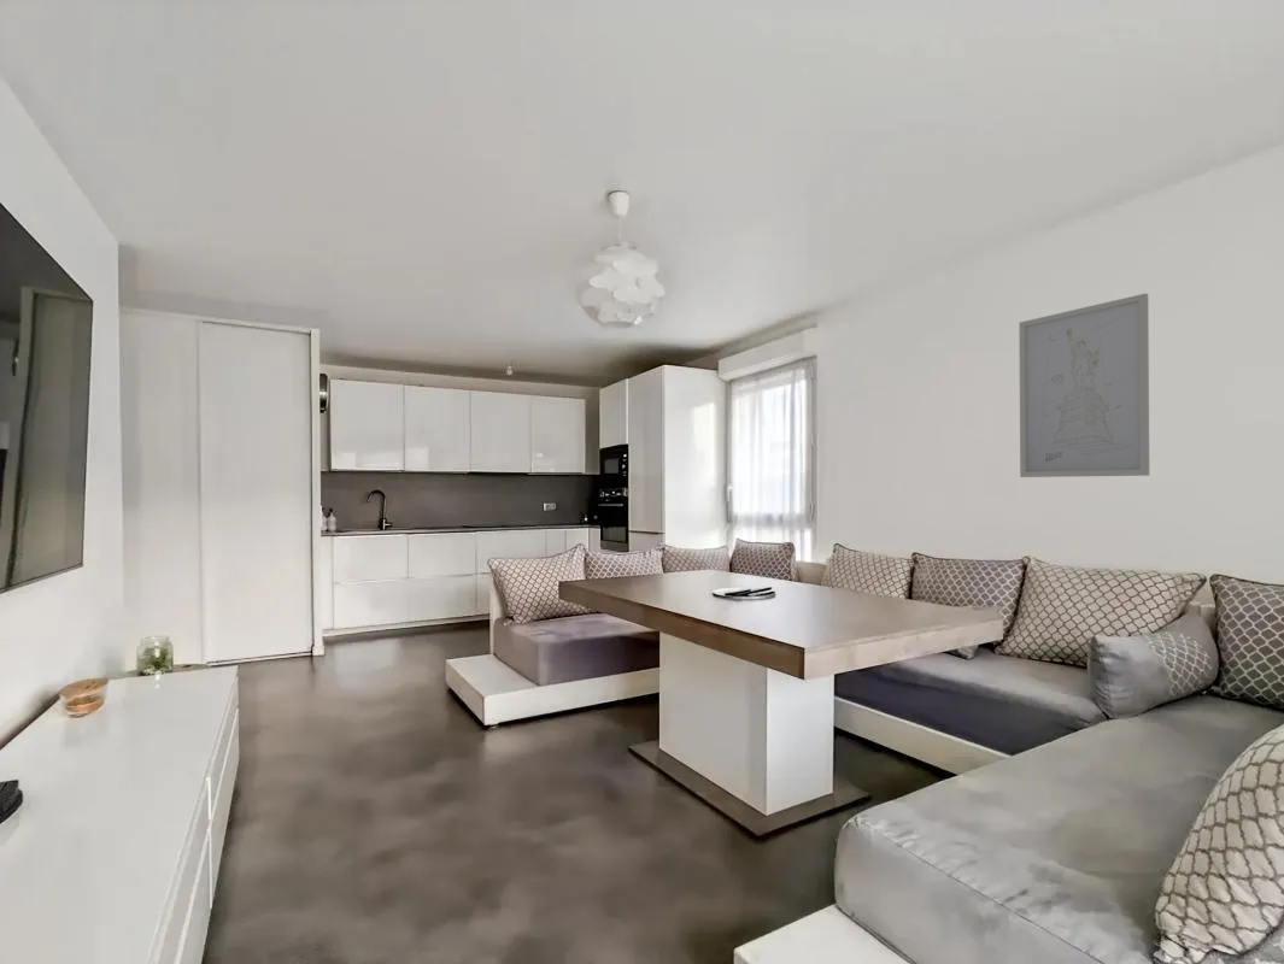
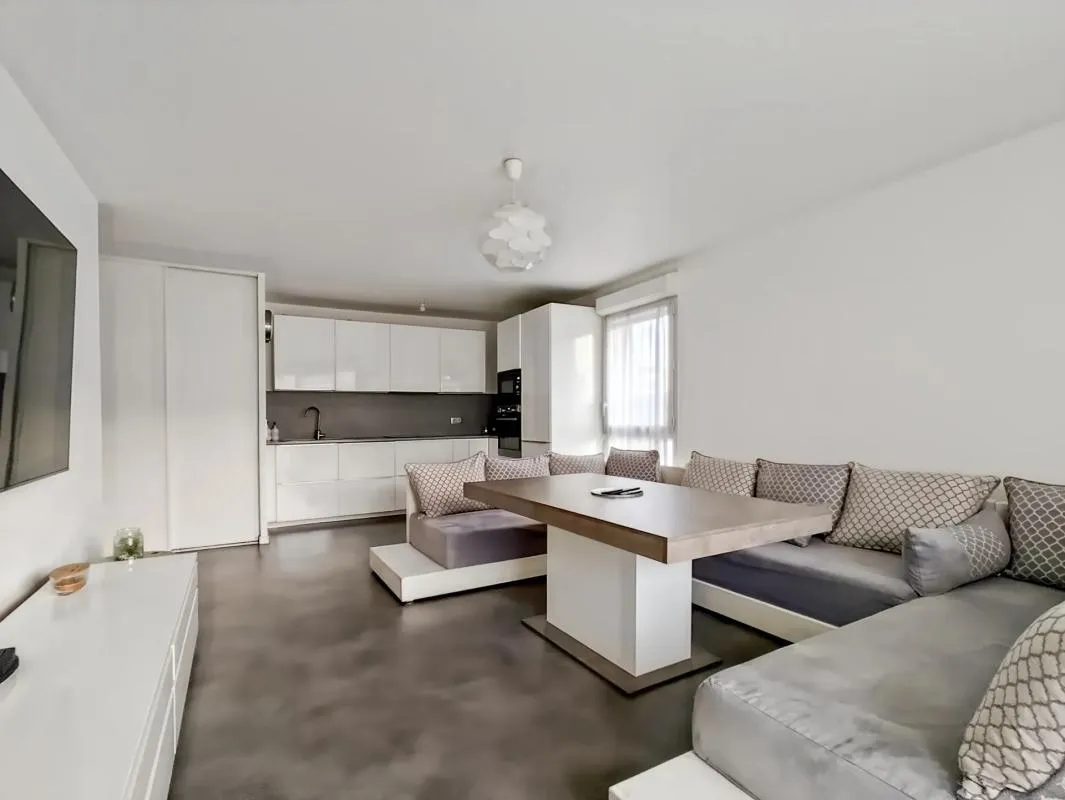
- wall art [1018,293,1150,478]
